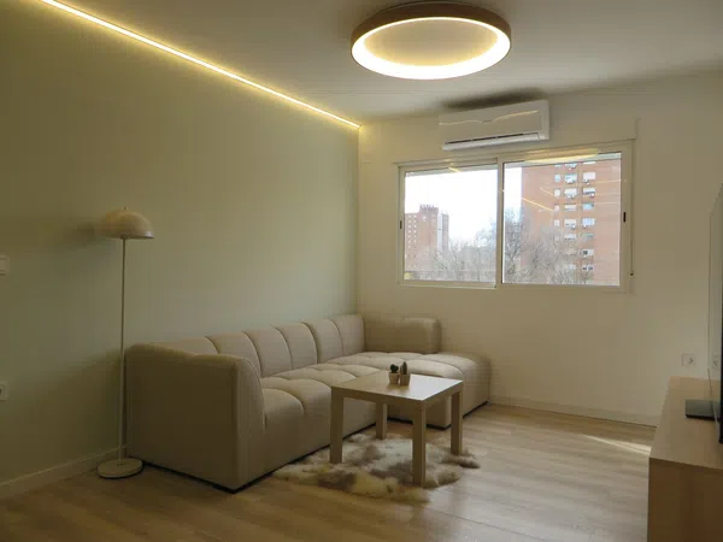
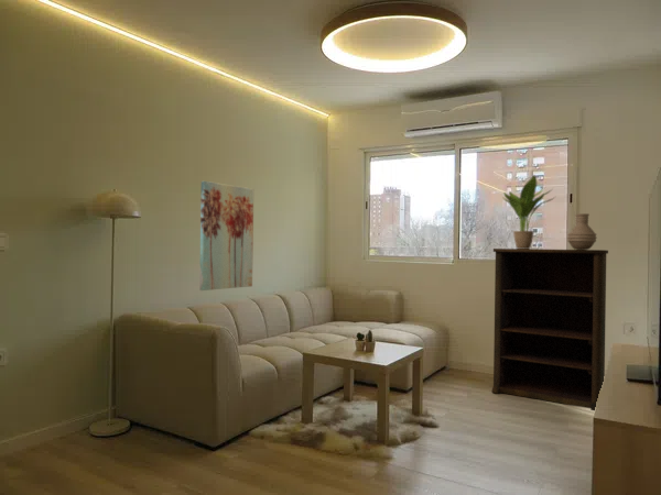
+ wall art [198,180,254,292]
+ vase [566,212,598,250]
+ potted plant [501,174,557,249]
+ shelving unit [491,248,609,411]
